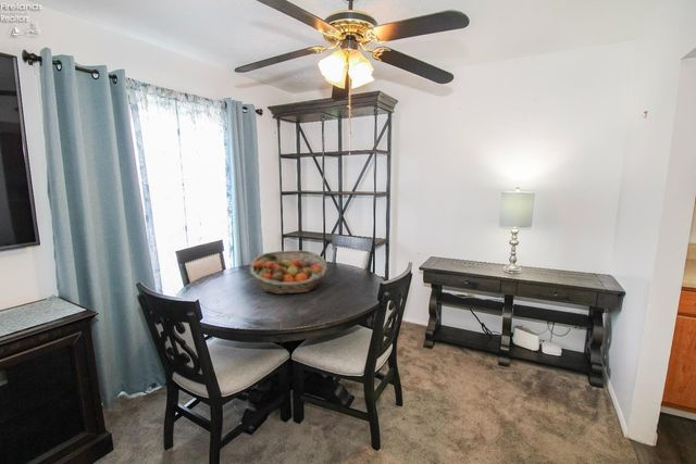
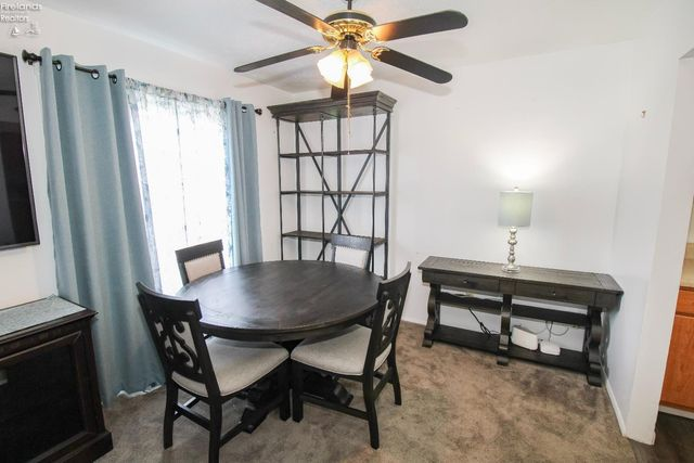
- fruit basket [249,249,328,296]
